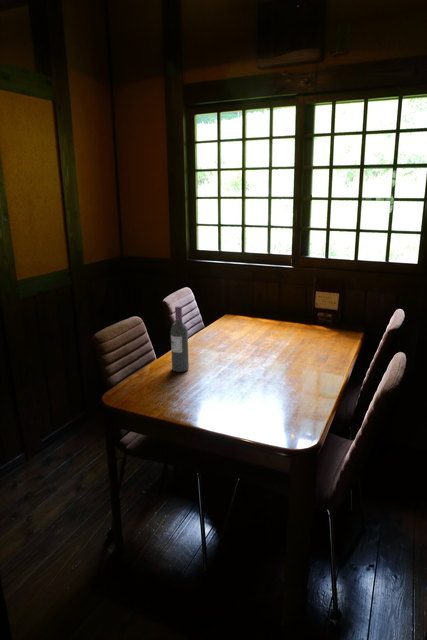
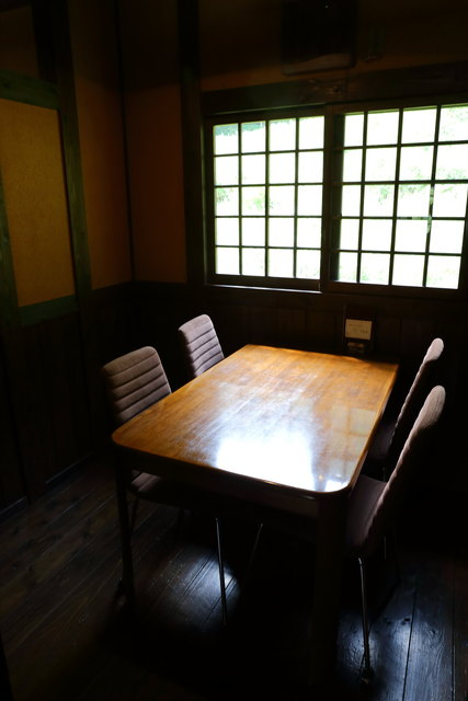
- wine bottle [170,305,190,373]
